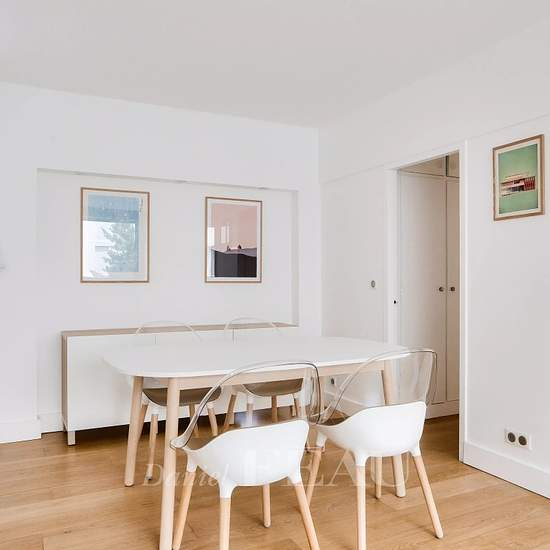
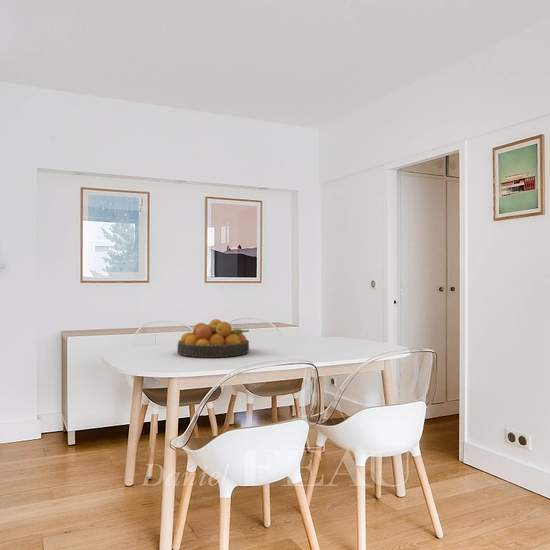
+ fruit bowl [176,318,250,358]
